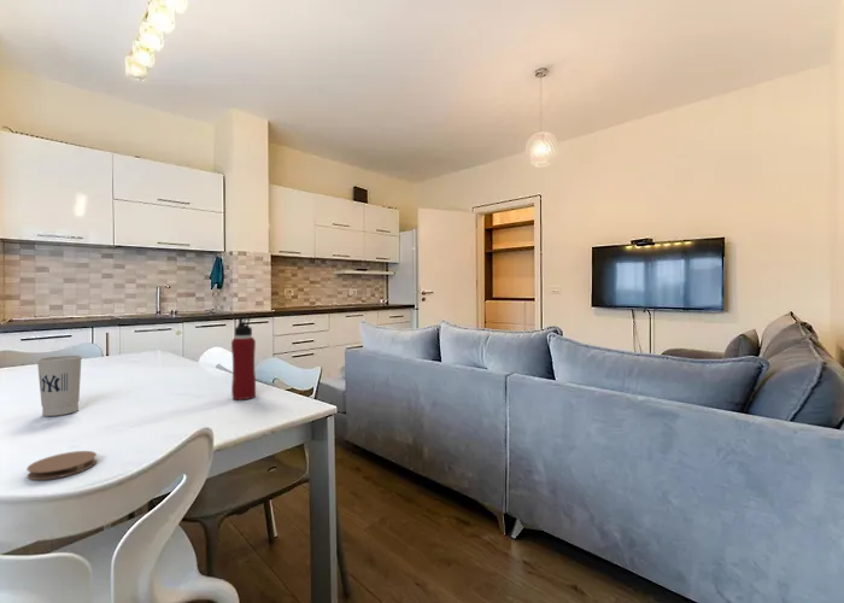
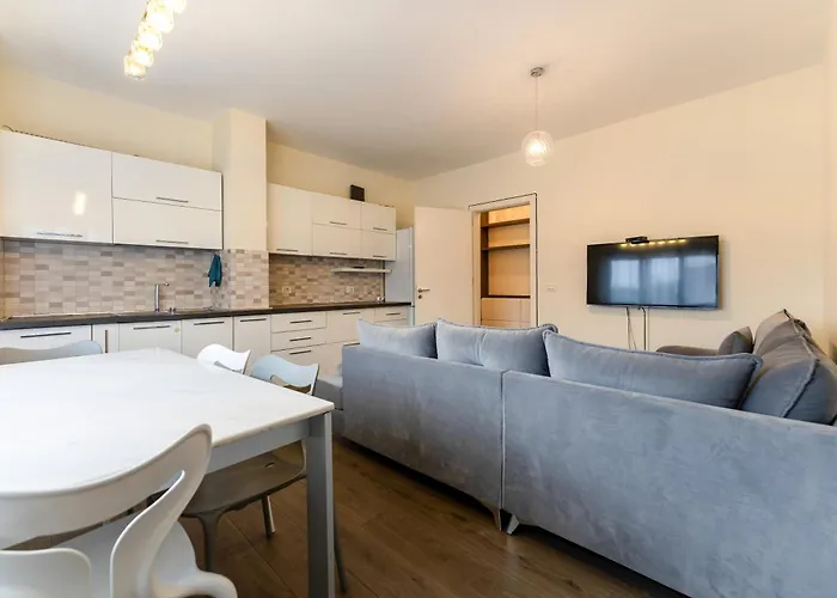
- cup [36,355,83,417]
- coaster [25,450,98,481]
- water bottle [230,316,257,400]
